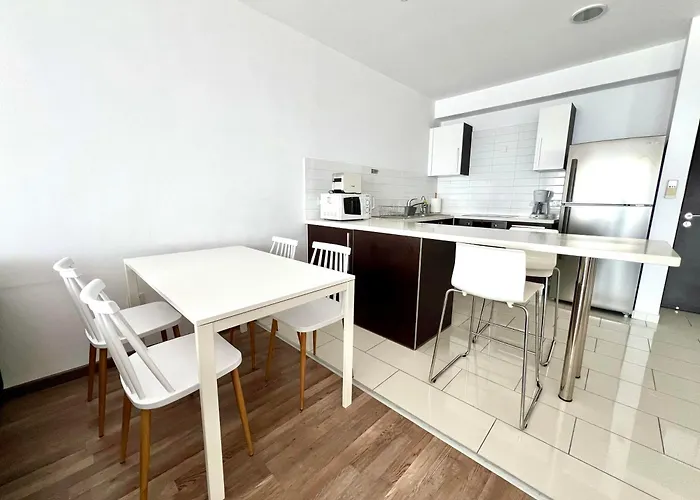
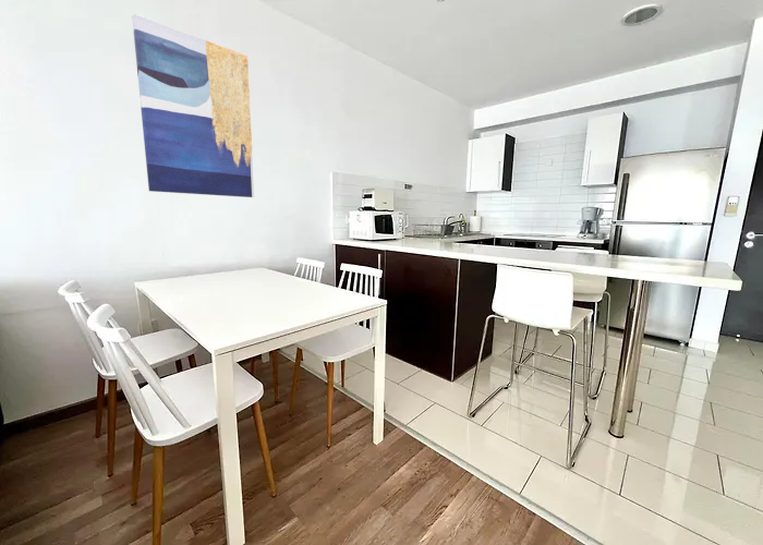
+ wall art [131,12,255,198]
